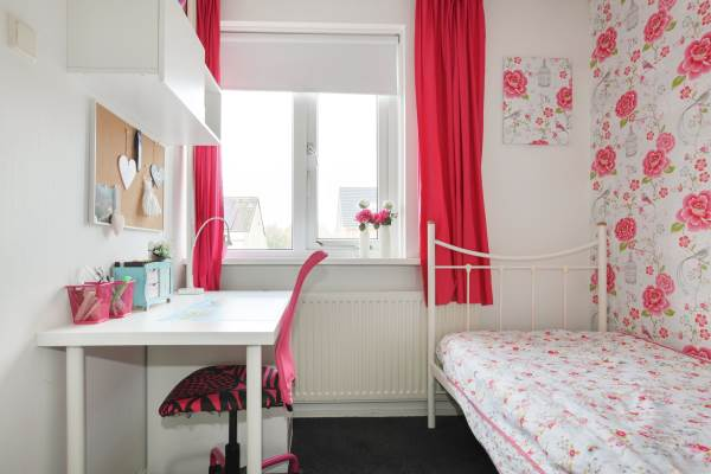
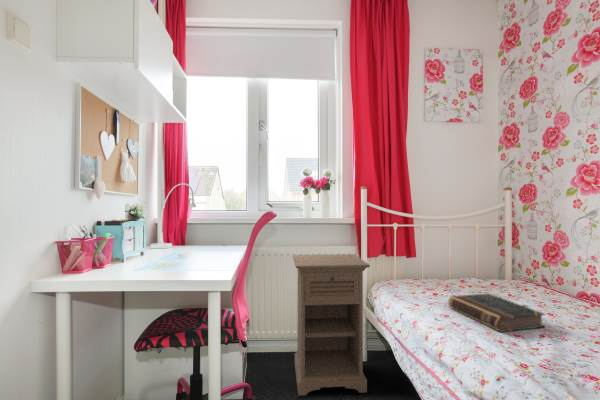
+ nightstand [292,253,371,397]
+ book [447,292,546,333]
